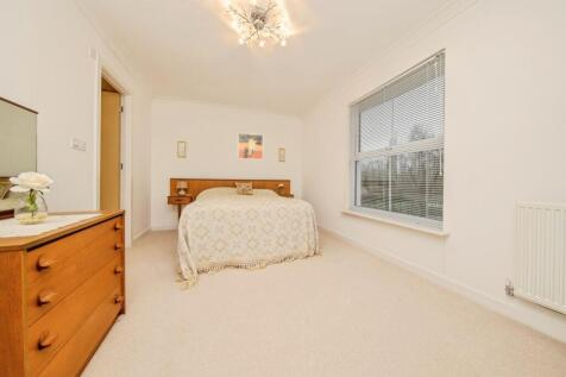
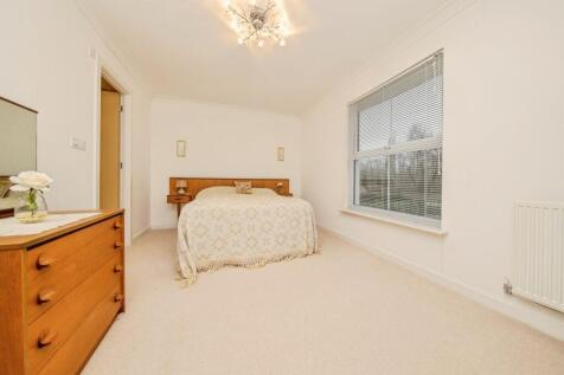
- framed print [237,132,264,161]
